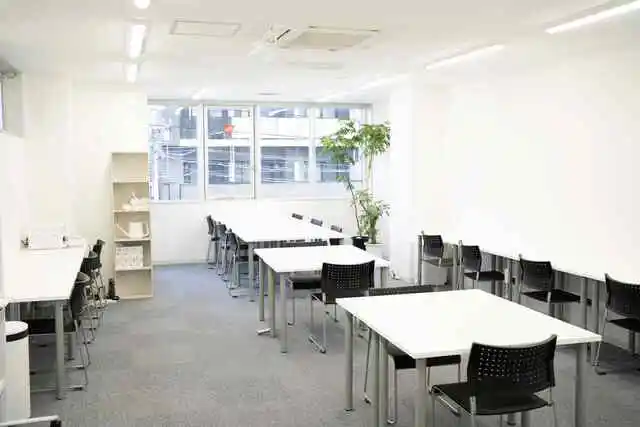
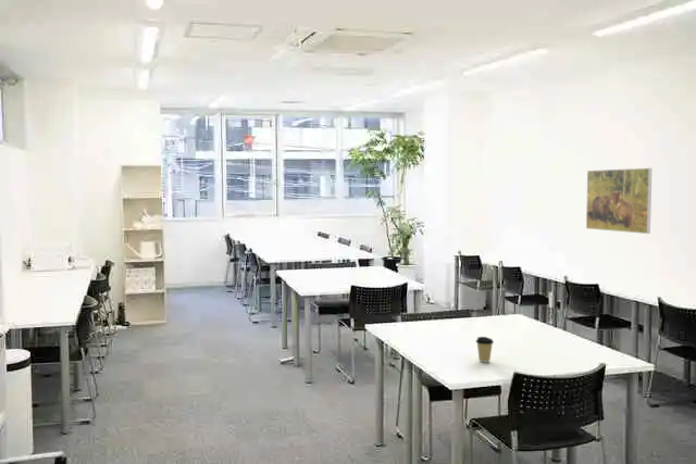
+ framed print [585,167,652,235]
+ coffee cup [475,336,495,364]
